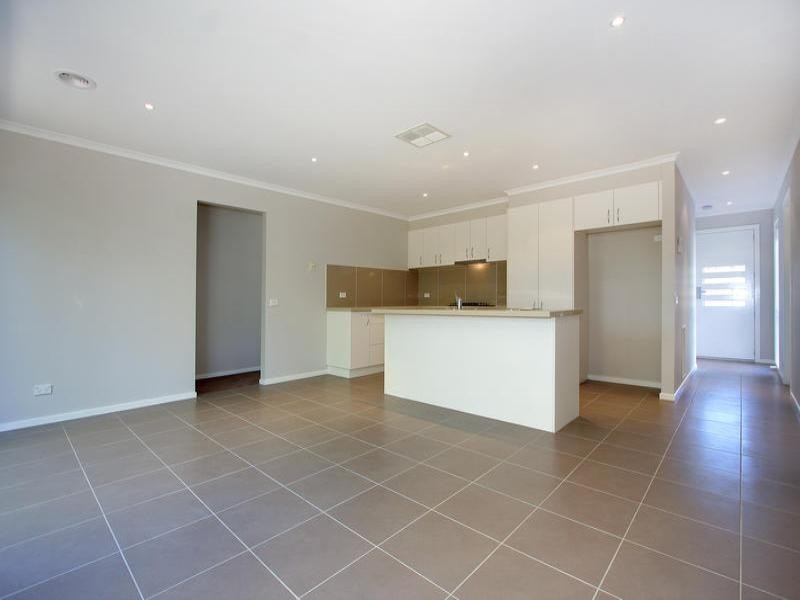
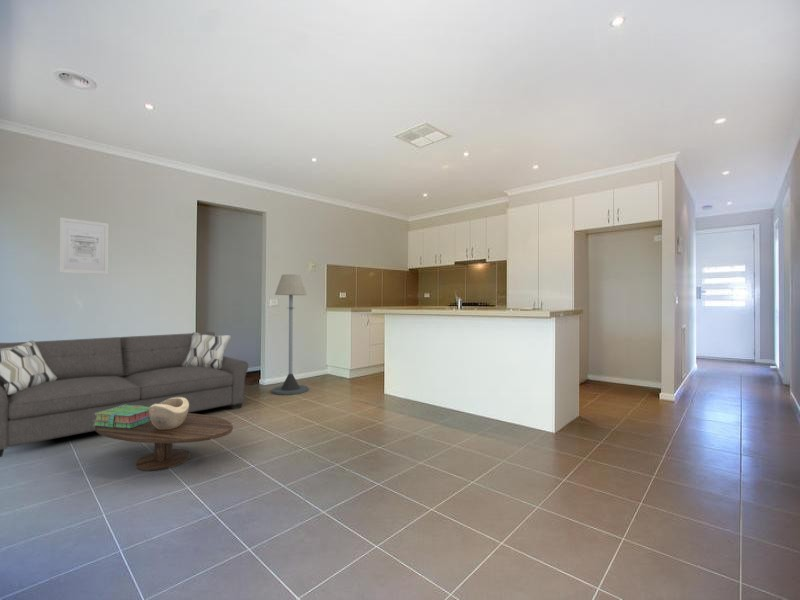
+ coffee table [95,412,234,472]
+ stack of books [93,405,151,429]
+ wall art [59,217,110,275]
+ floor lamp [271,273,310,396]
+ sofa [0,331,249,458]
+ decorative bowl [149,397,189,430]
